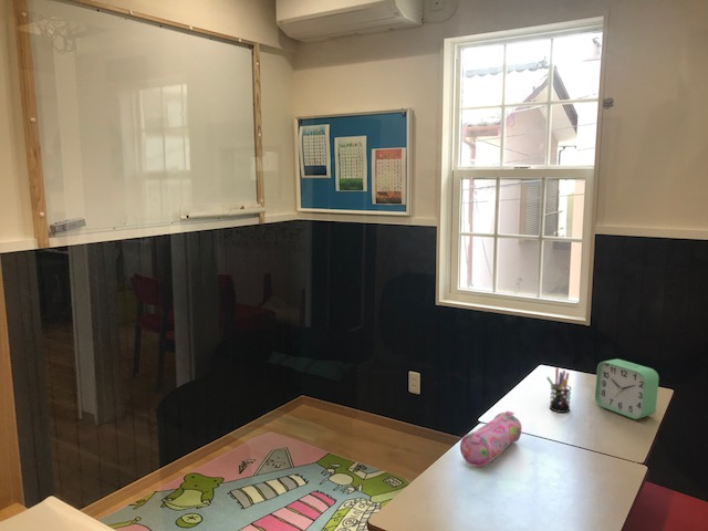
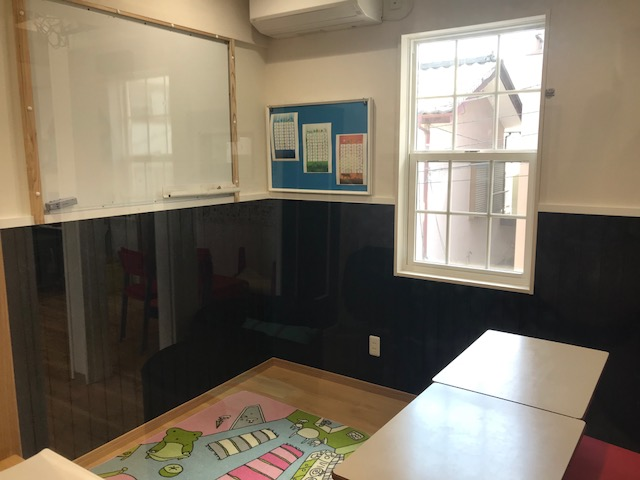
- alarm clock [594,358,660,420]
- pen holder [545,366,572,414]
- pencil case [459,410,522,468]
